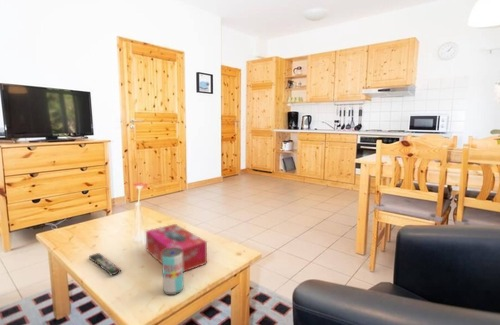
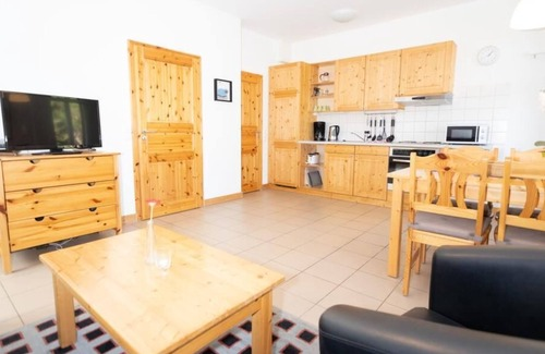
- tissue box [145,223,208,273]
- remote control [88,252,122,277]
- beverage can [161,248,184,296]
